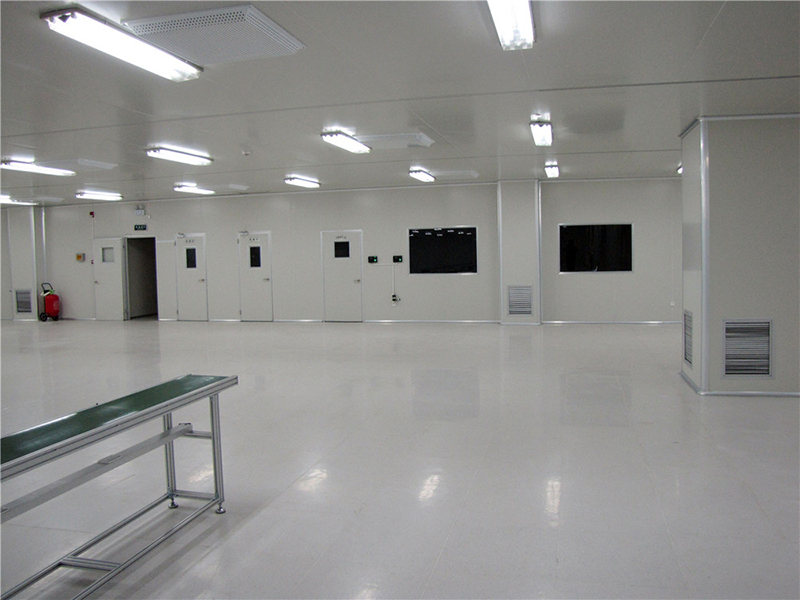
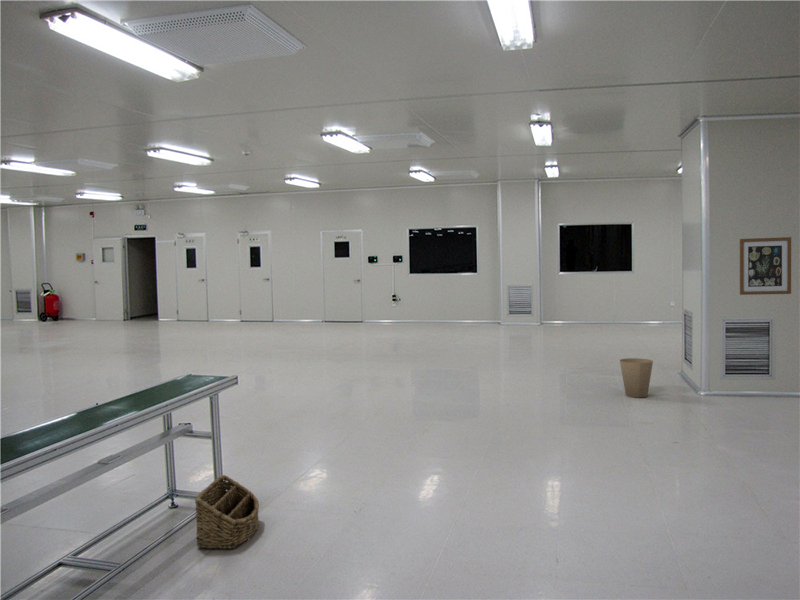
+ basket [194,474,260,550]
+ wall art [739,236,792,296]
+ trash can [619,357,654,399]
